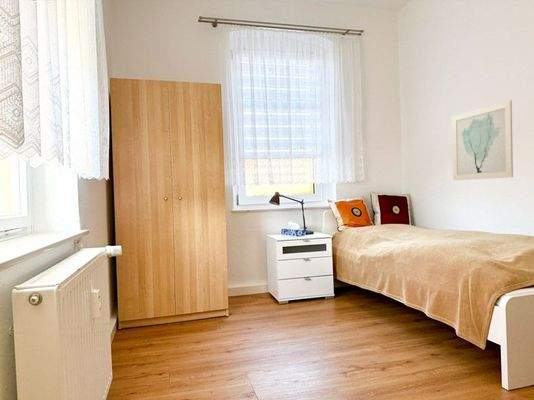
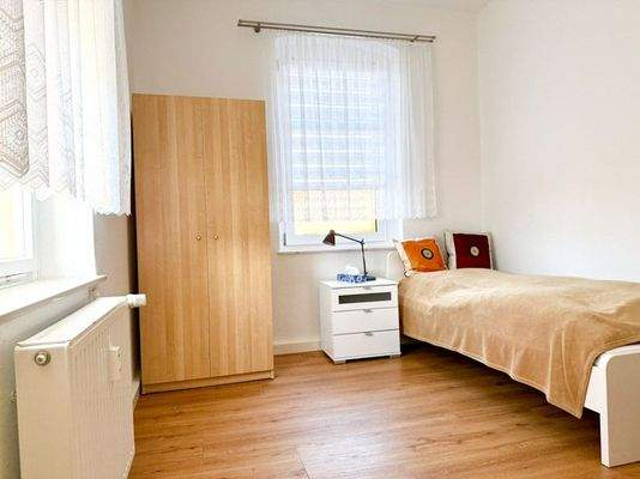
- wall art [451,100,514,181]
